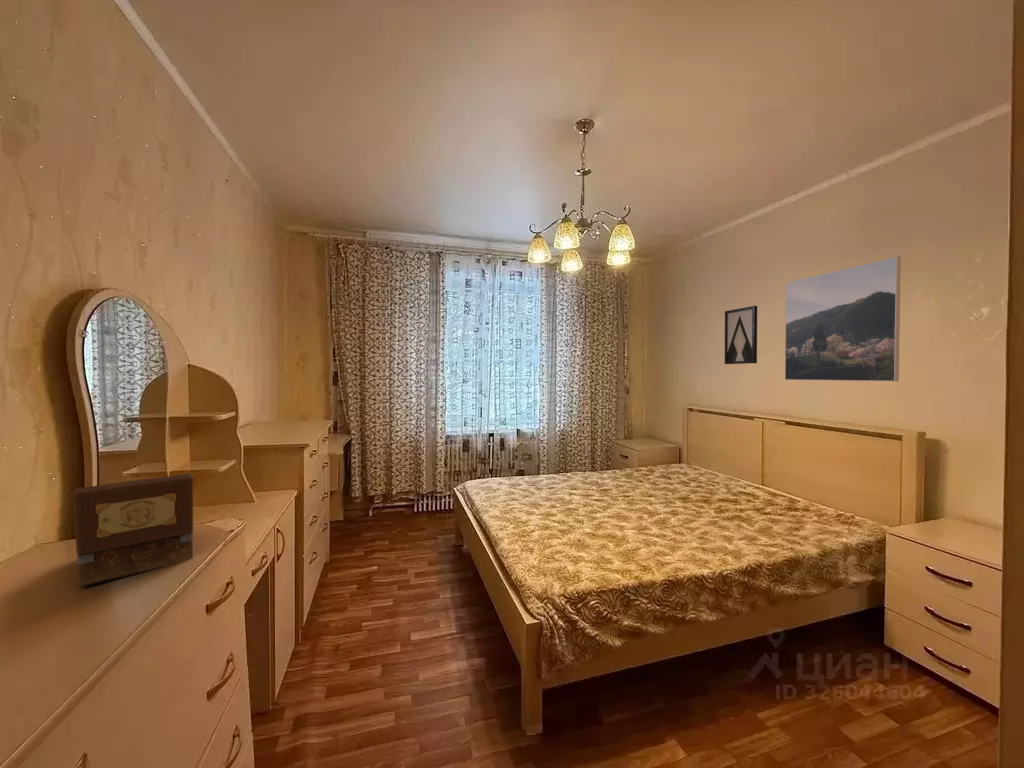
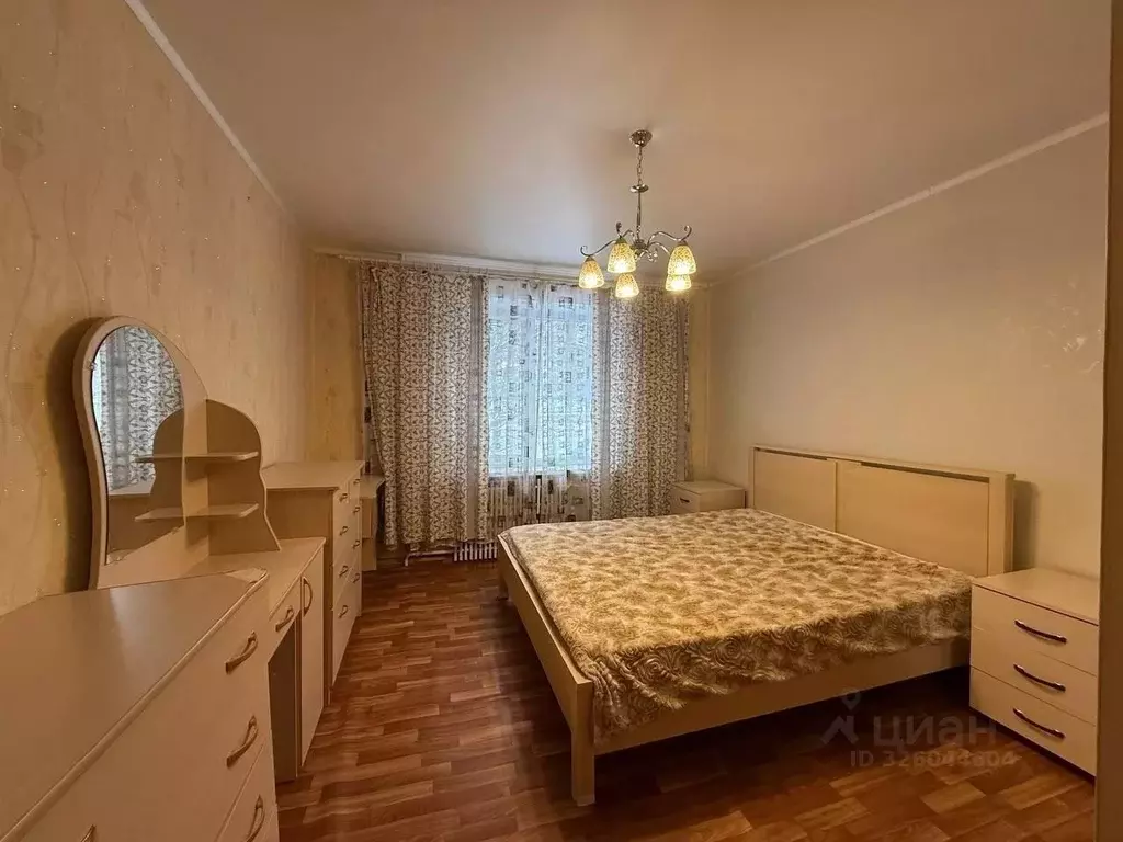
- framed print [784,256,902,382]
- wall art [724,305,758,365]
- decorative box [72,473,194,588]
